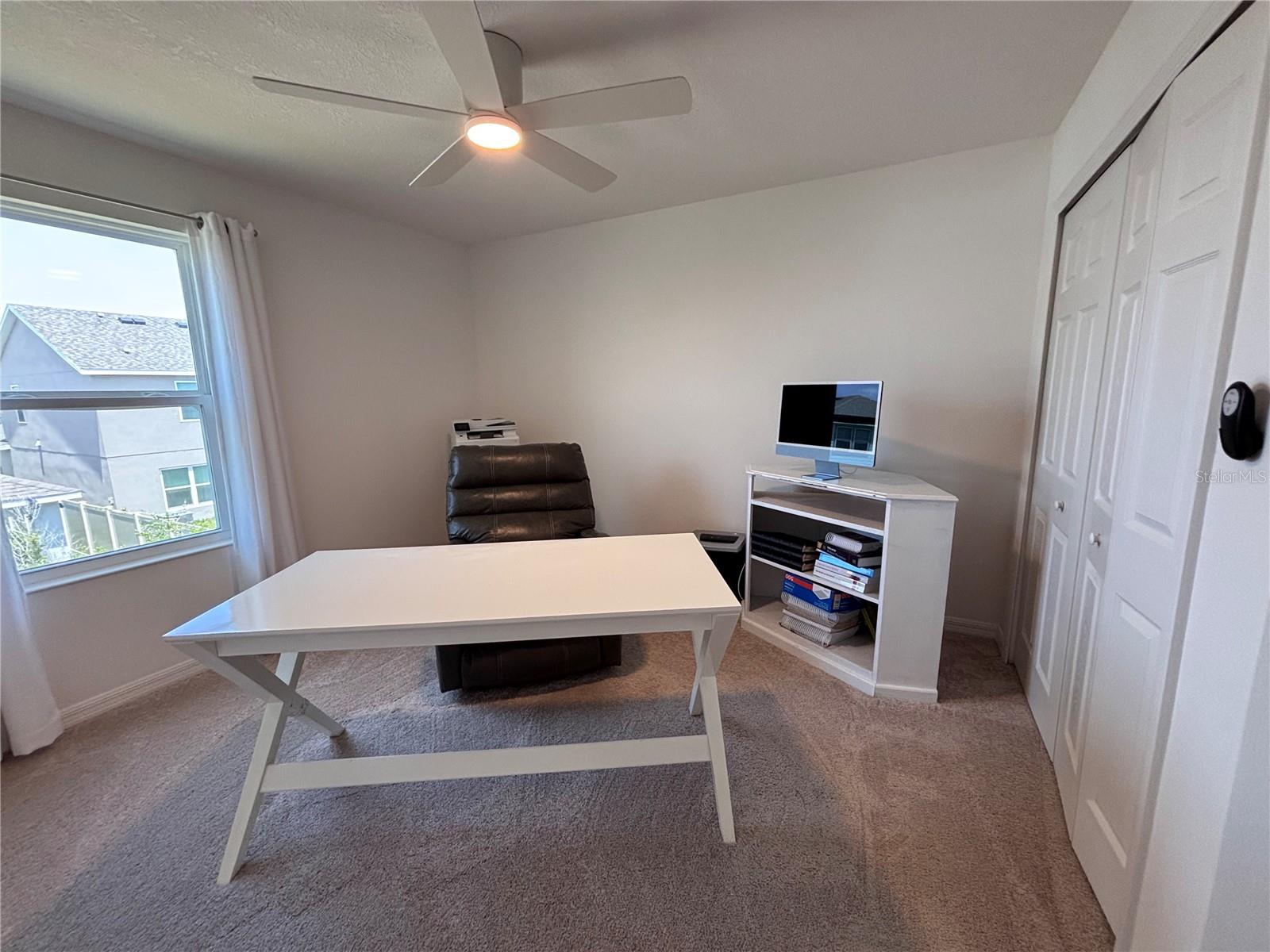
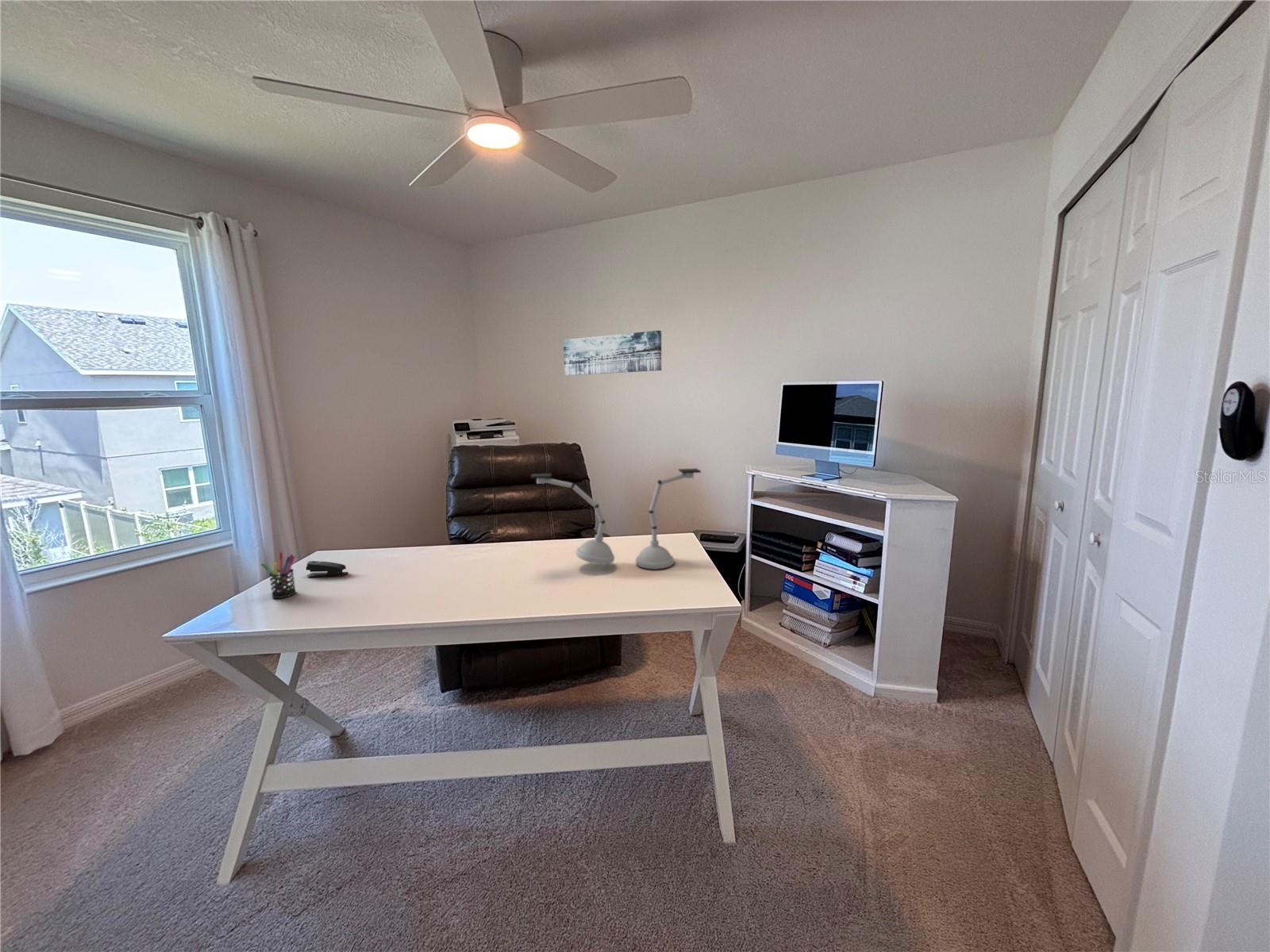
+ wall art [563,330,663,376]
+ stapler [305,560,348,577]
+ desk lamp [529,467,702,570]
+ pen holder [260,551,297,599]
